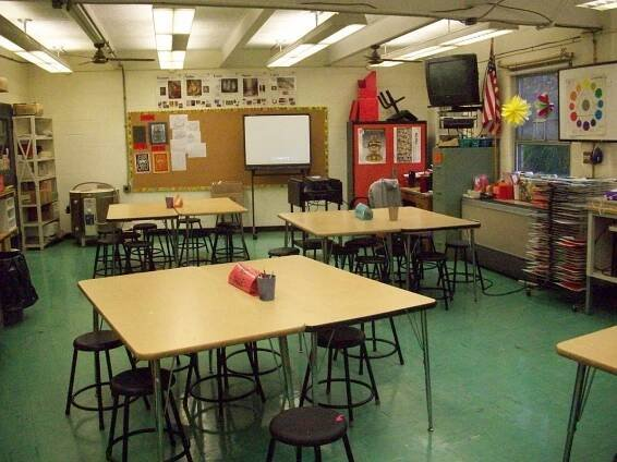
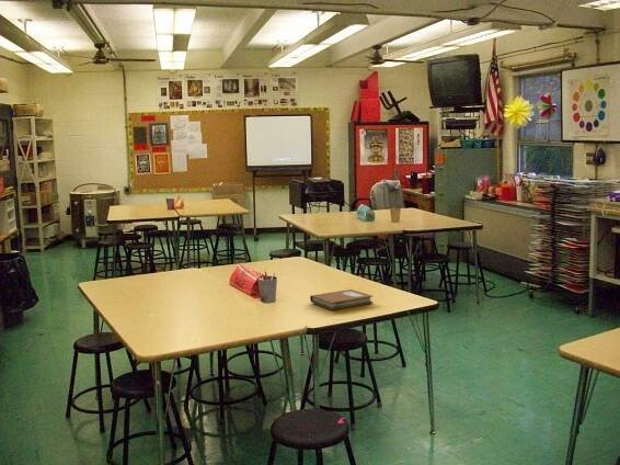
+ notebook [309,288,374,310]
